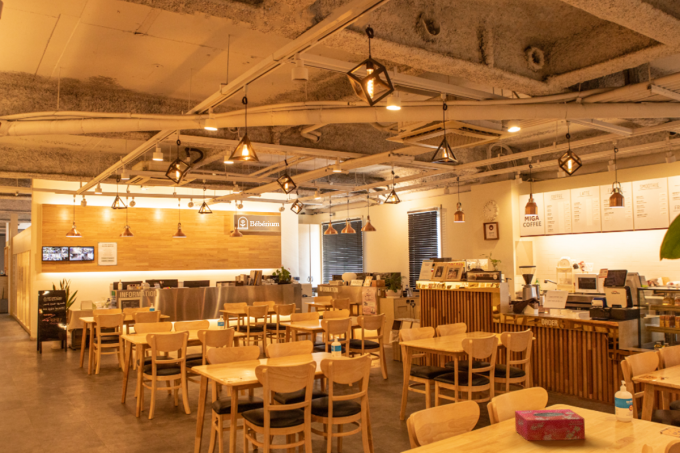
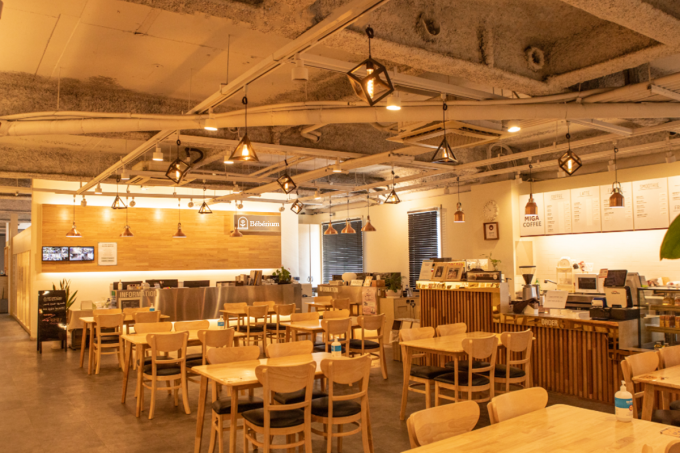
- tissue box [514,408,586,442]
